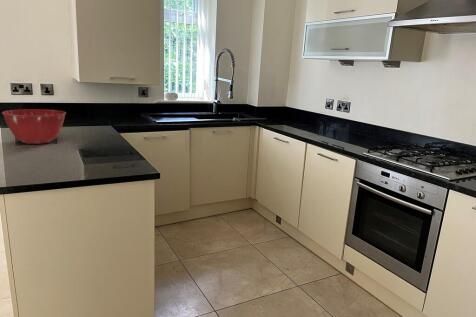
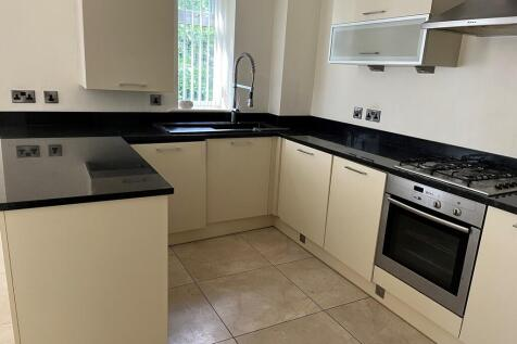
- mixing bowl [1,108,67,145]
